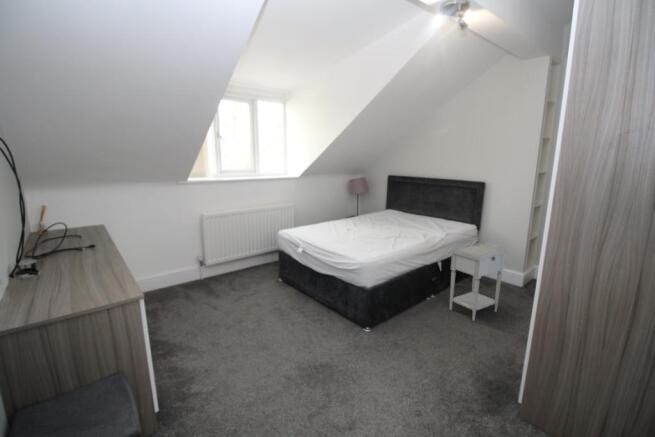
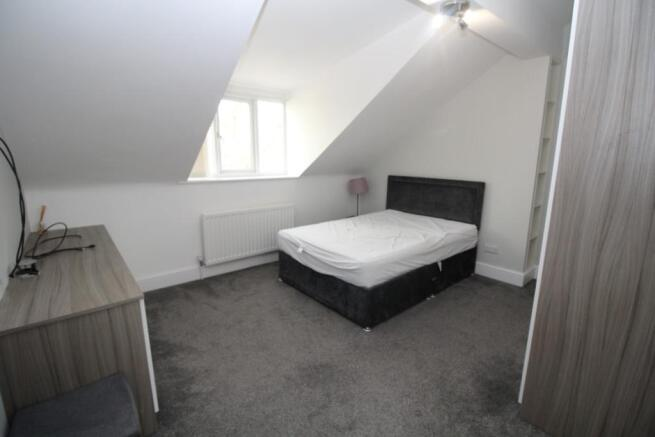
- nightstand [449,242,507,322]
